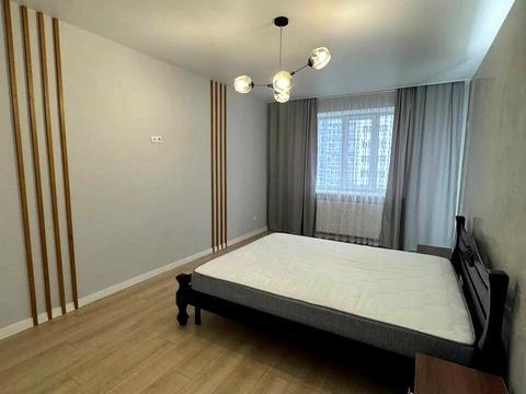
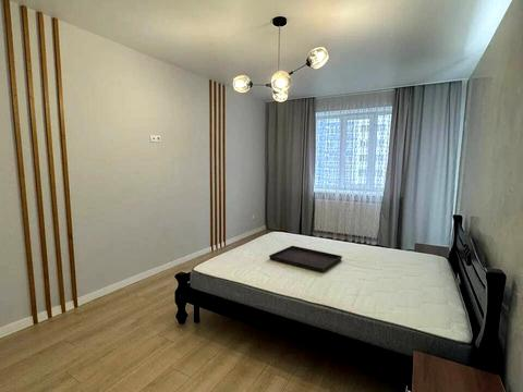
+ serving tray [268,245,343,273]
